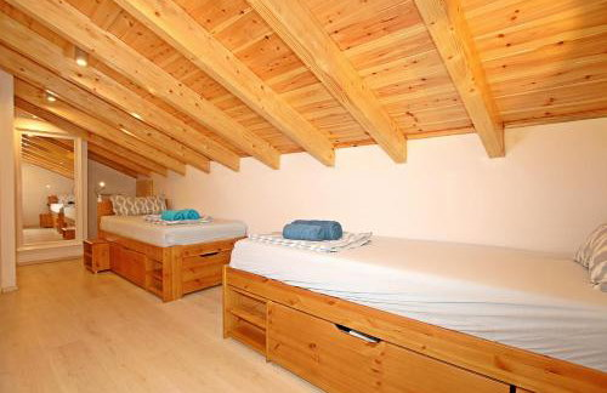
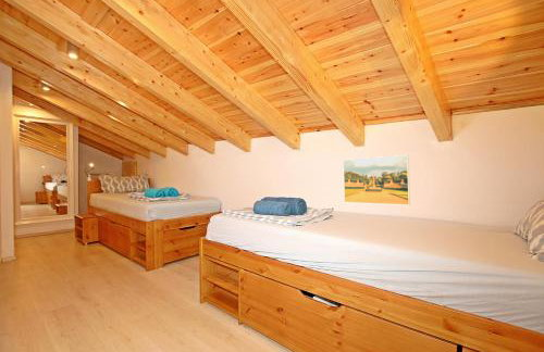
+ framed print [342,154,411,206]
